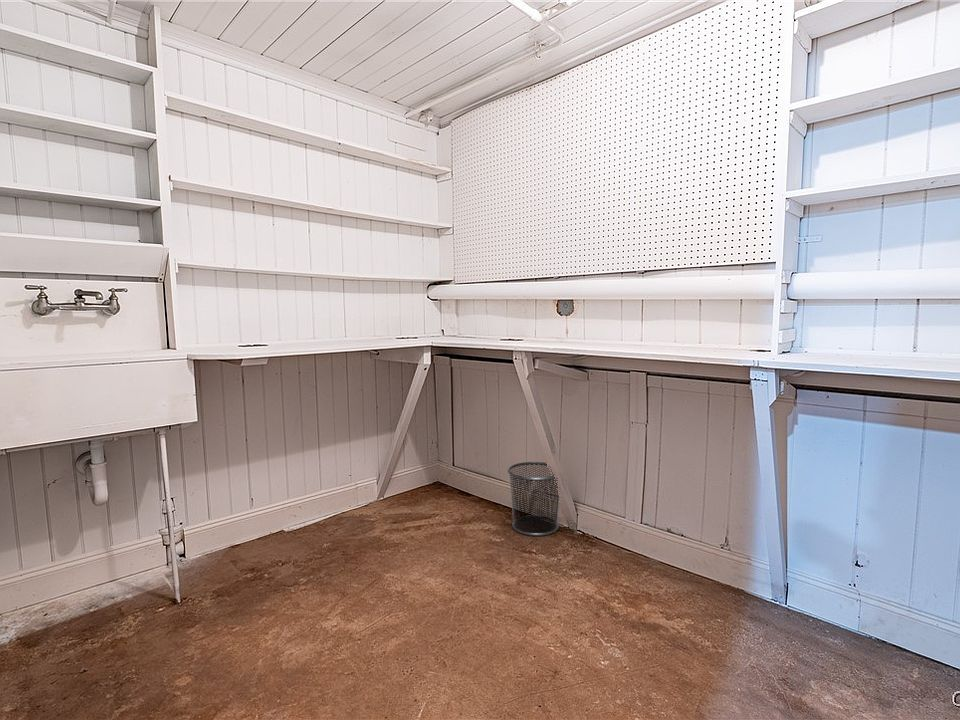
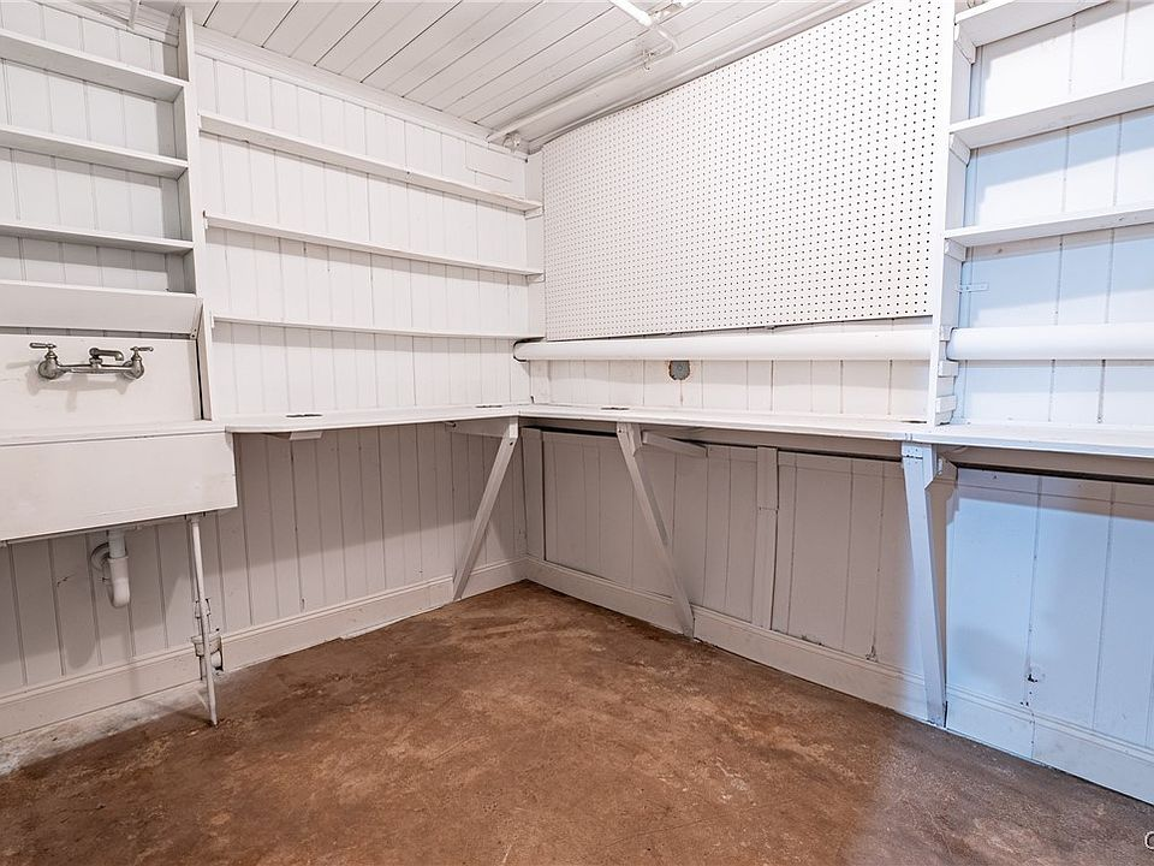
- waste bin [507,461,561,537]
